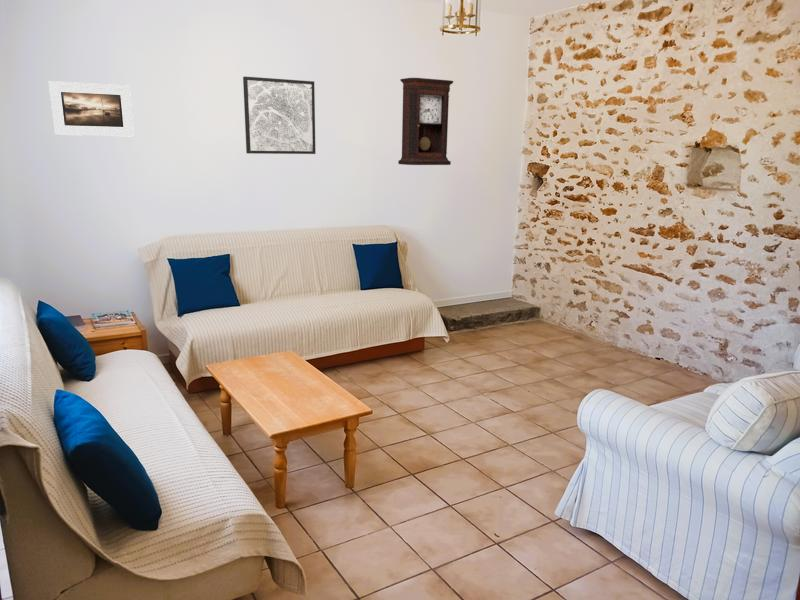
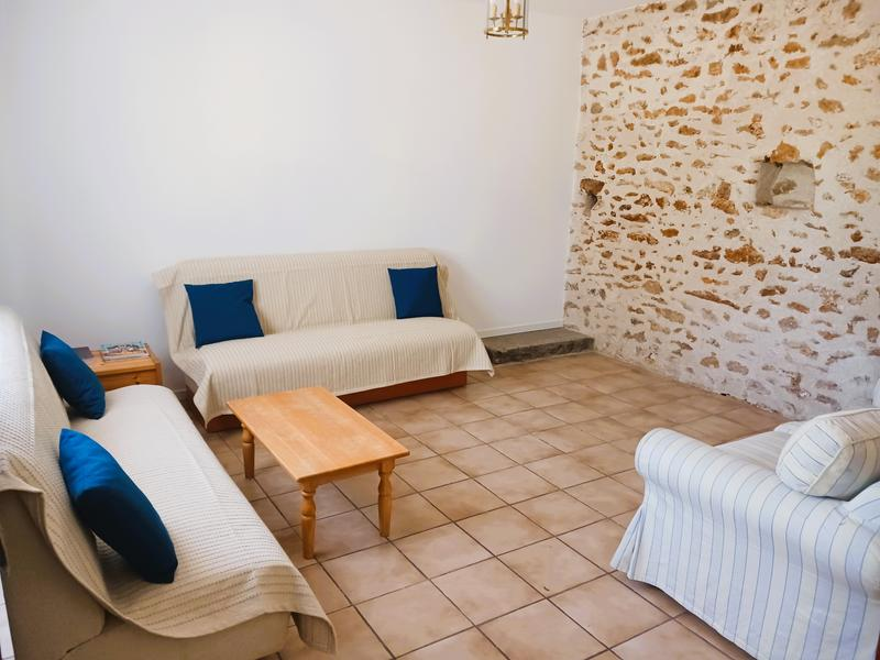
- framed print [48,80,135,138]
- wall art [242,76,317,155]
- pendulum clock [397,77,454,166]
